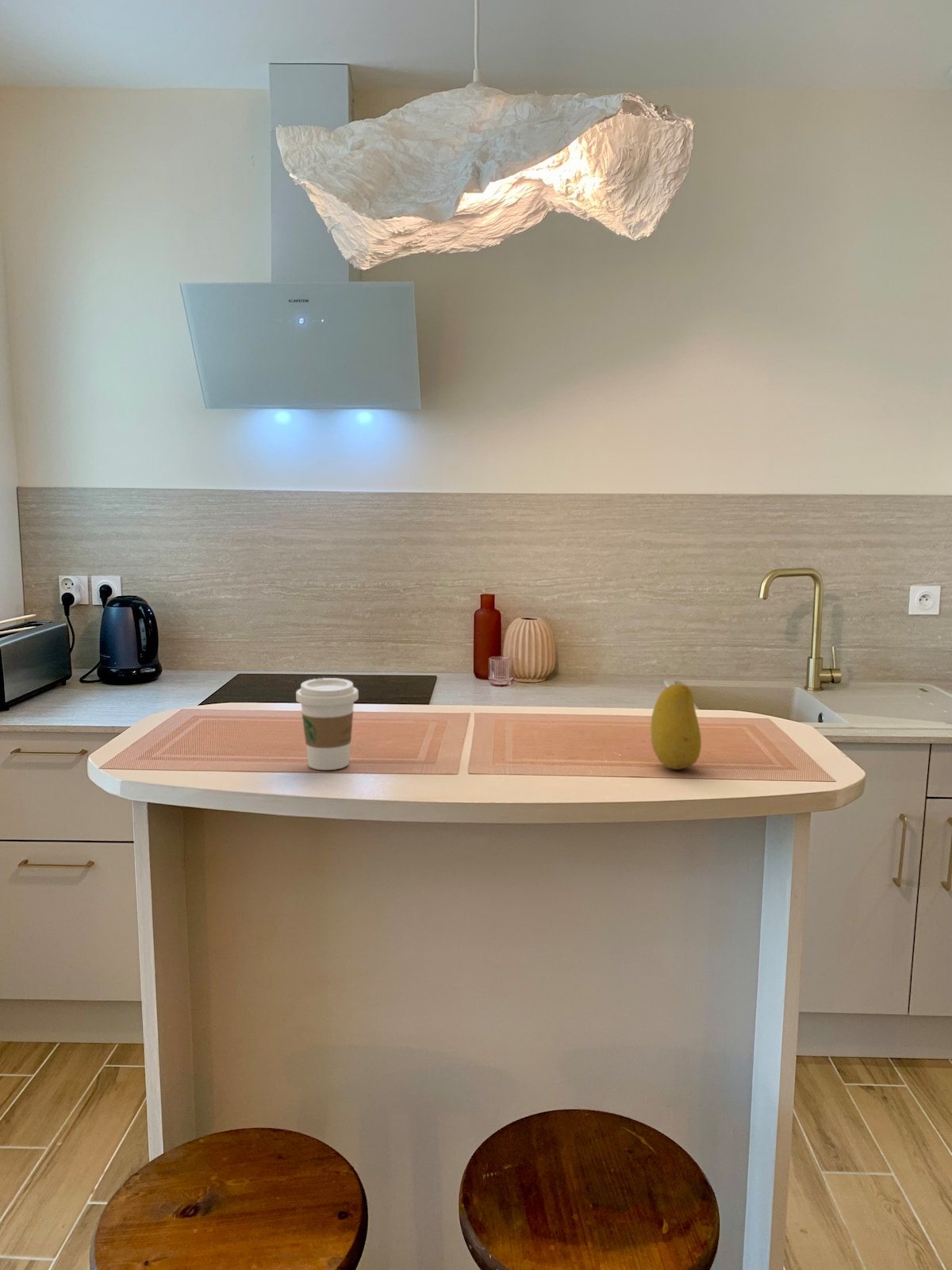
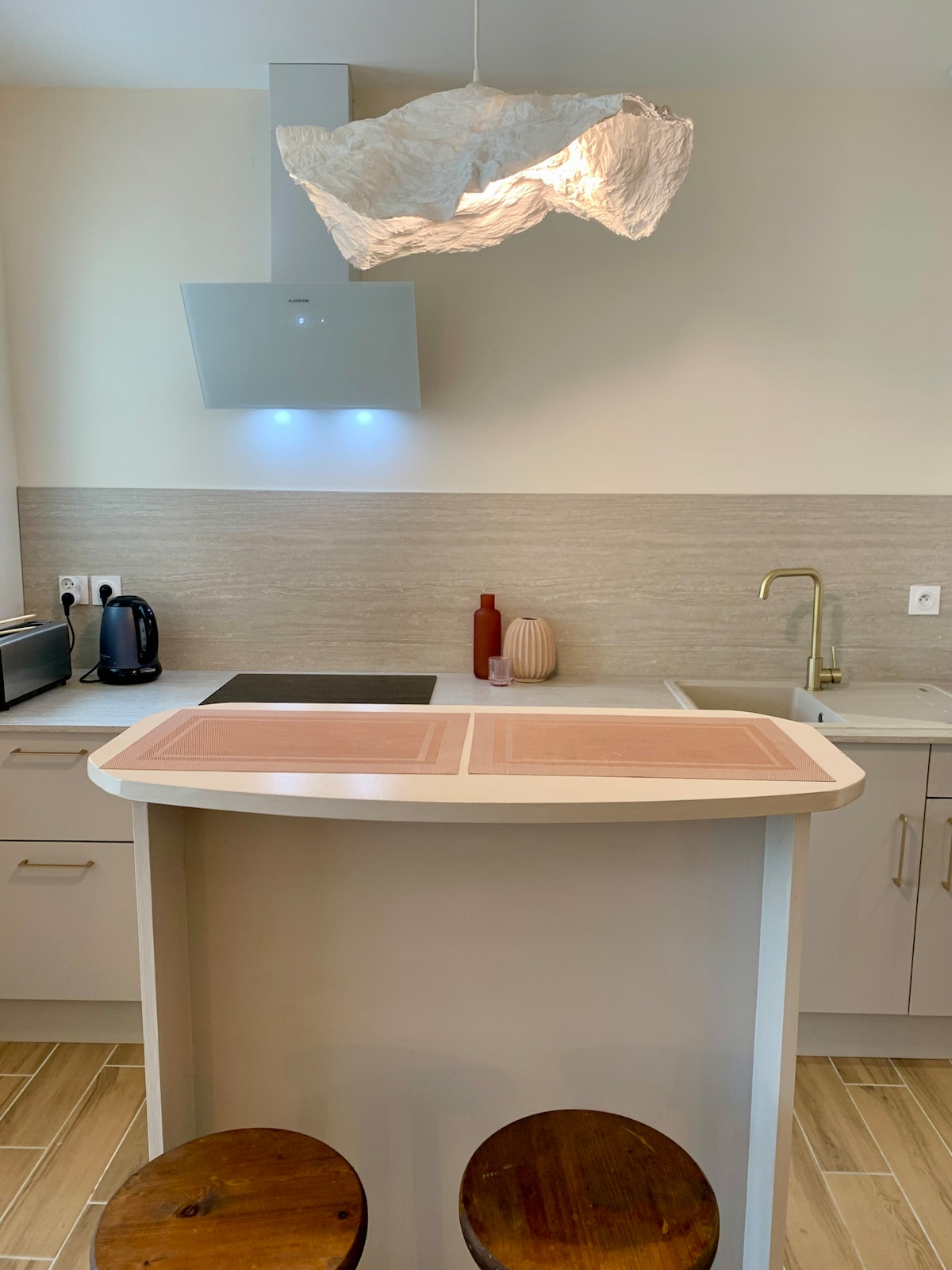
- fruit [650,683,702,770]
- coffee cup [295,677,359,771]
